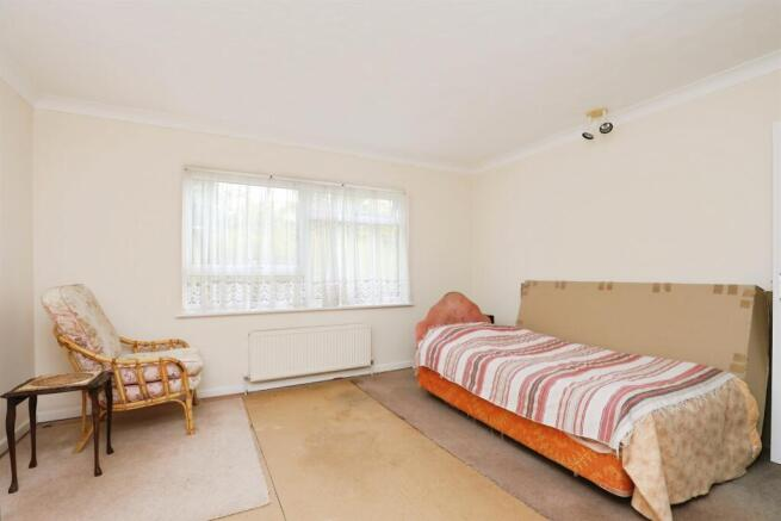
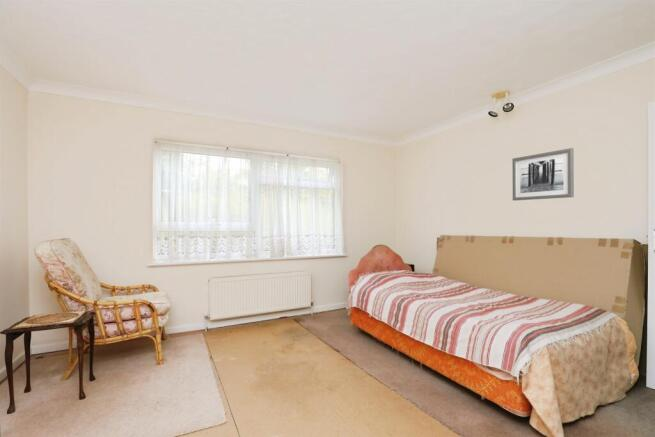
+ wall art [511,147,575,202]
